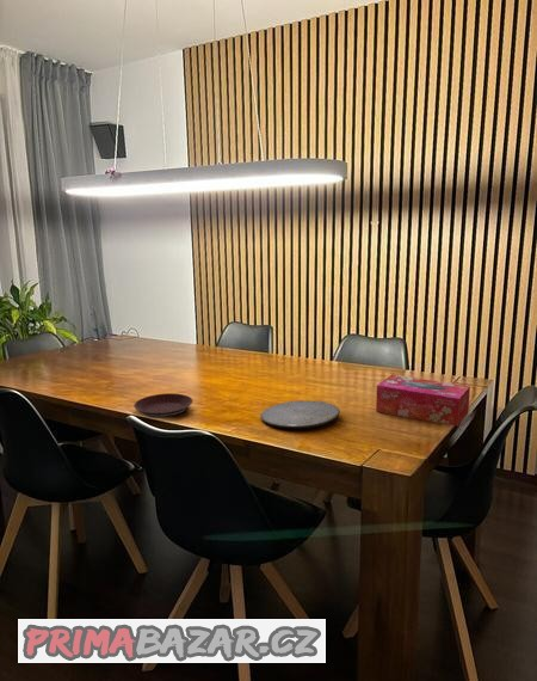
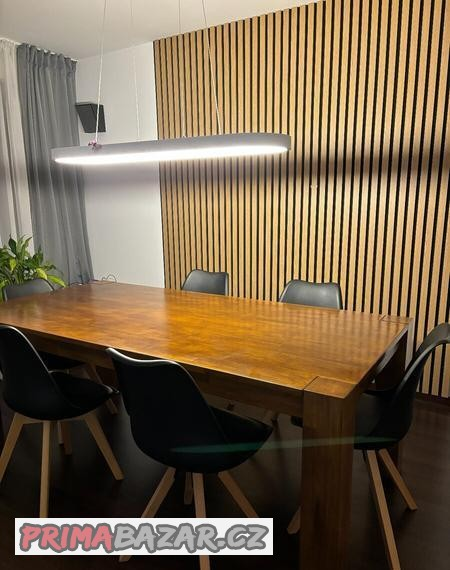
- plate [260,399,341,429]
- plate [132,392,193,419]
- tissue box [375,374,471,427]
